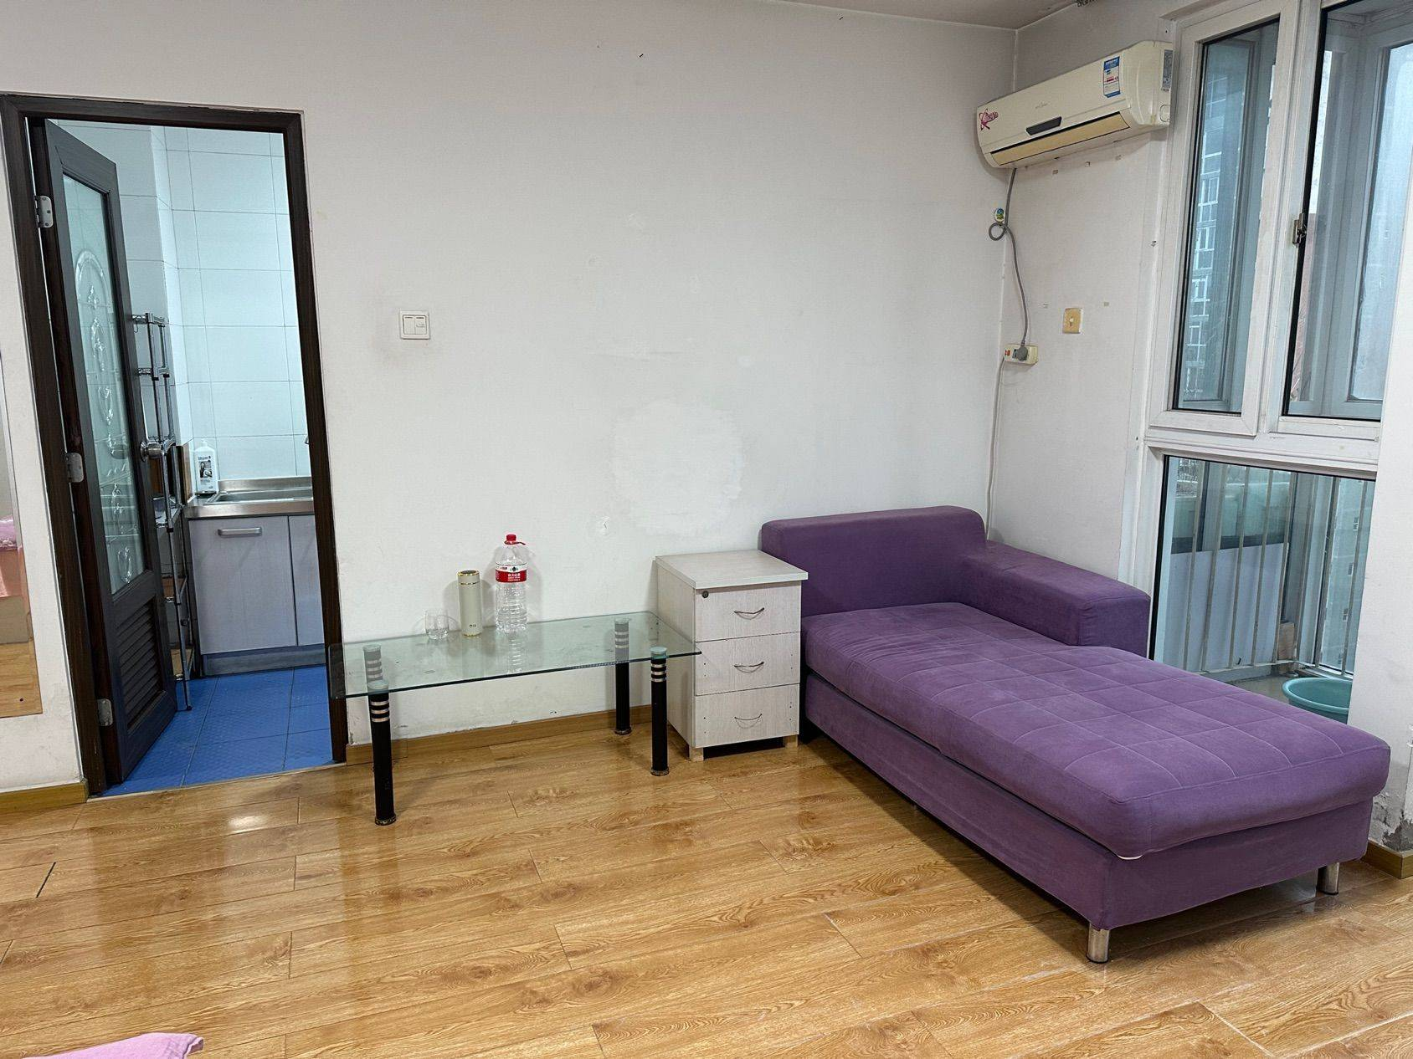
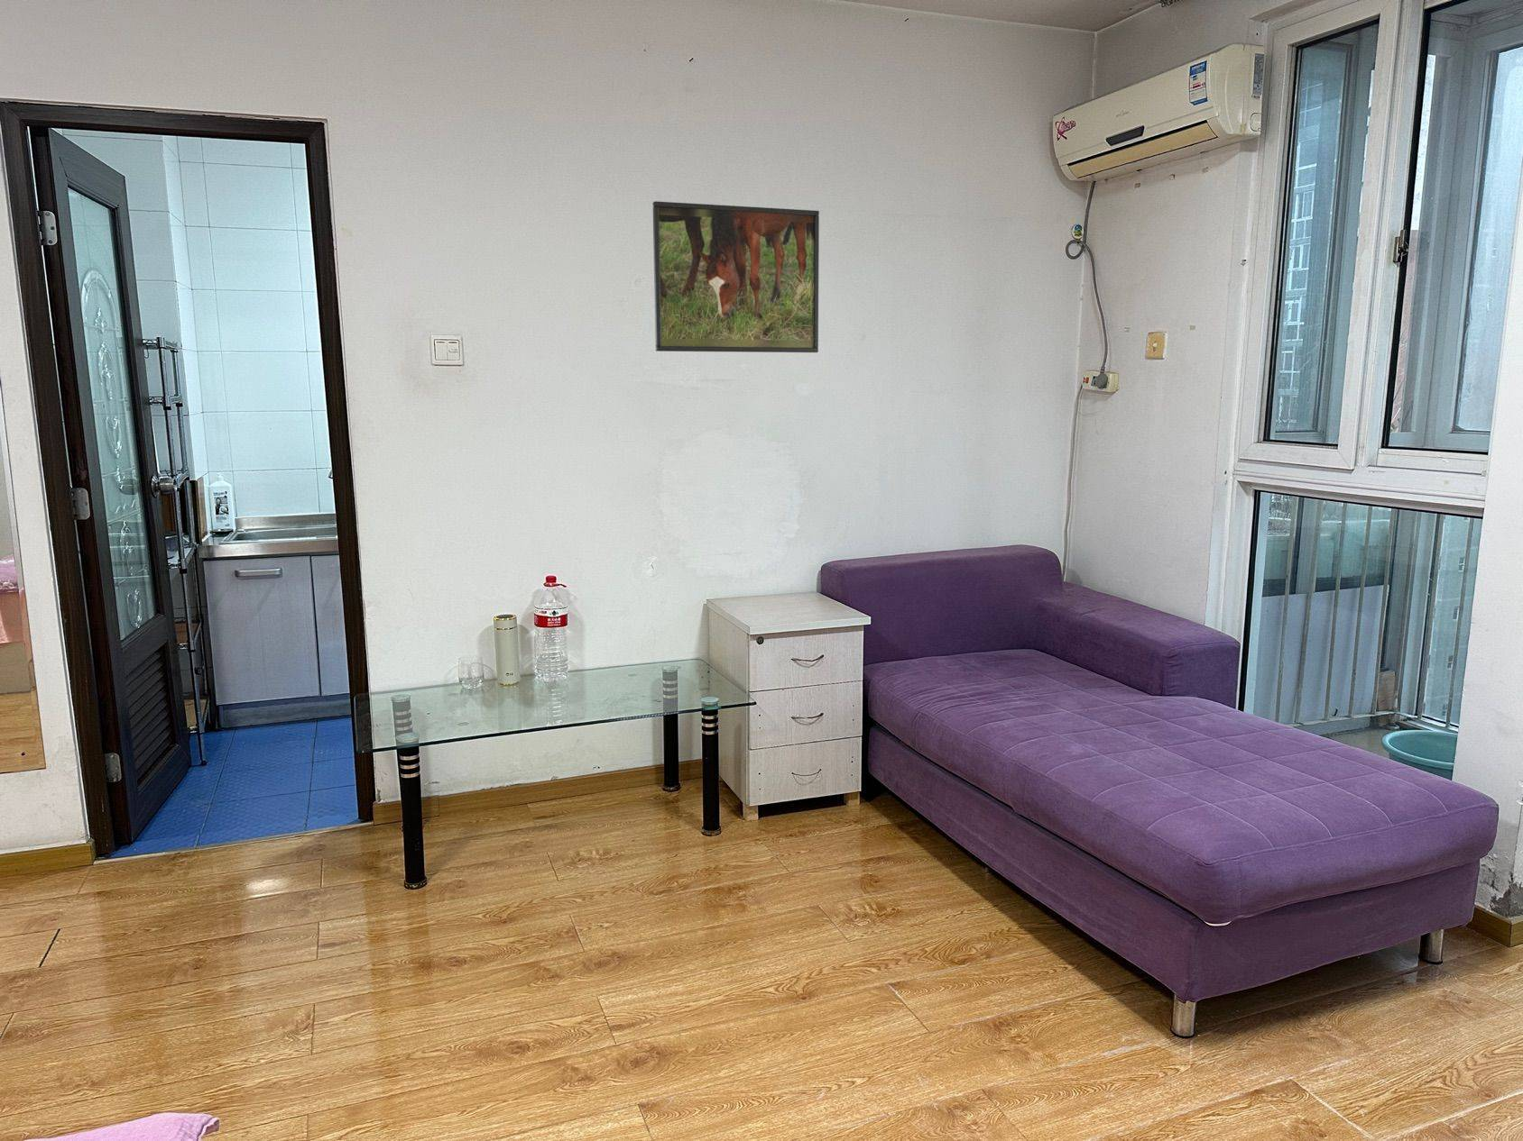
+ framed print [651,200,820,354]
